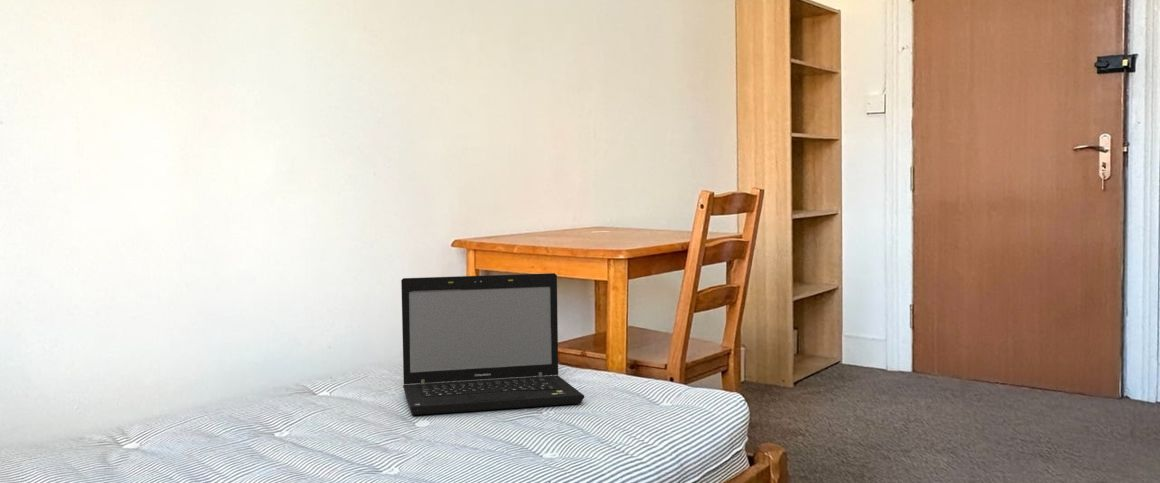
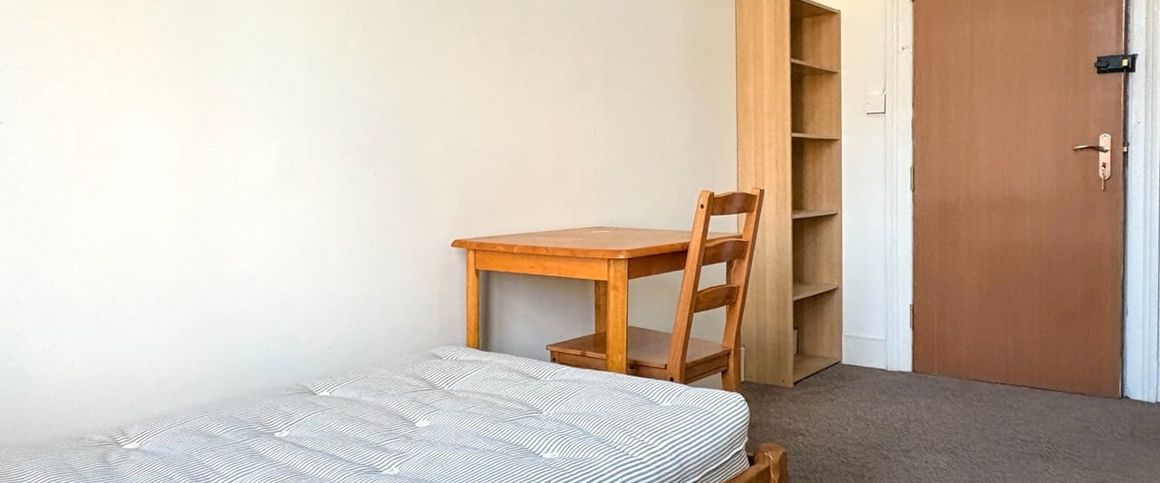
- laptop [400,272,585,416]
